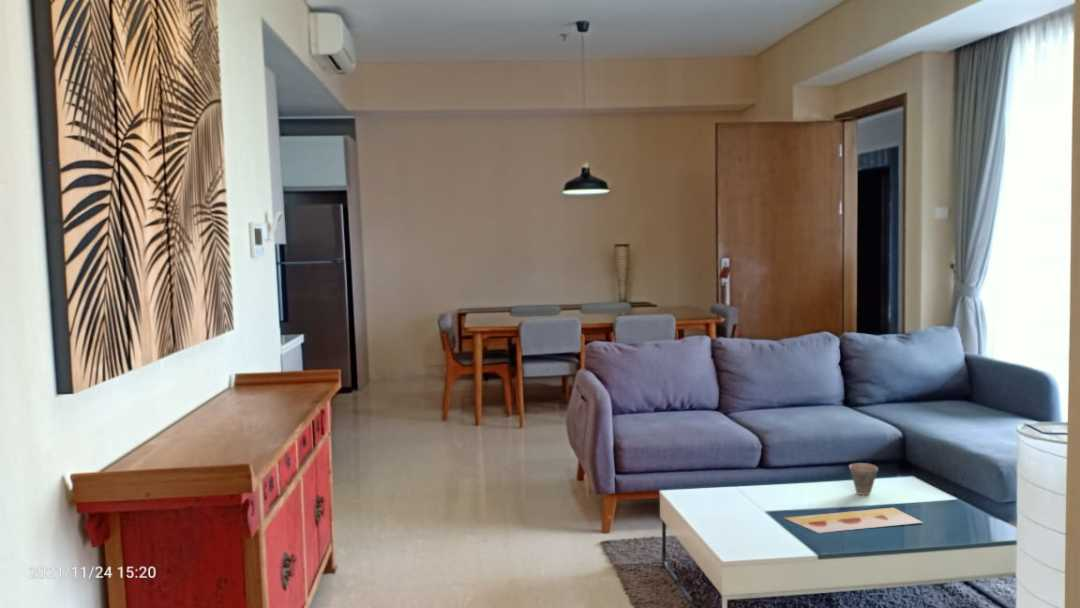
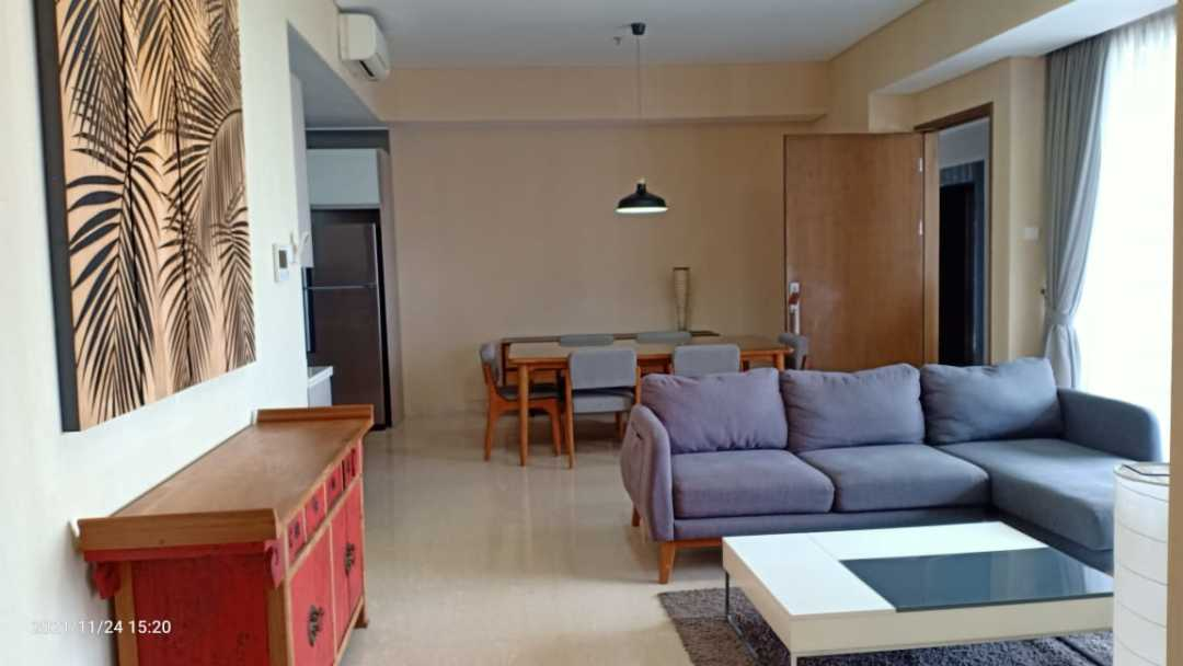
- cup [848,462,879,496]
- painting [784,507,924,534]
